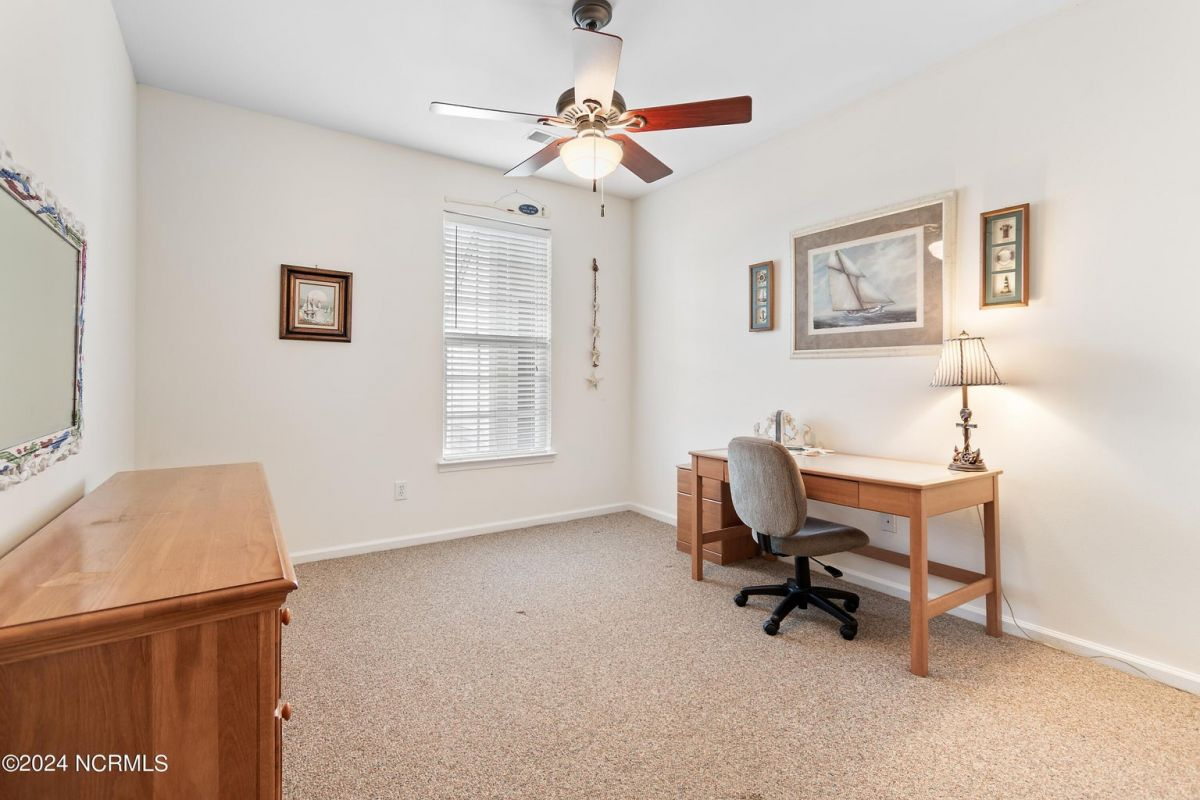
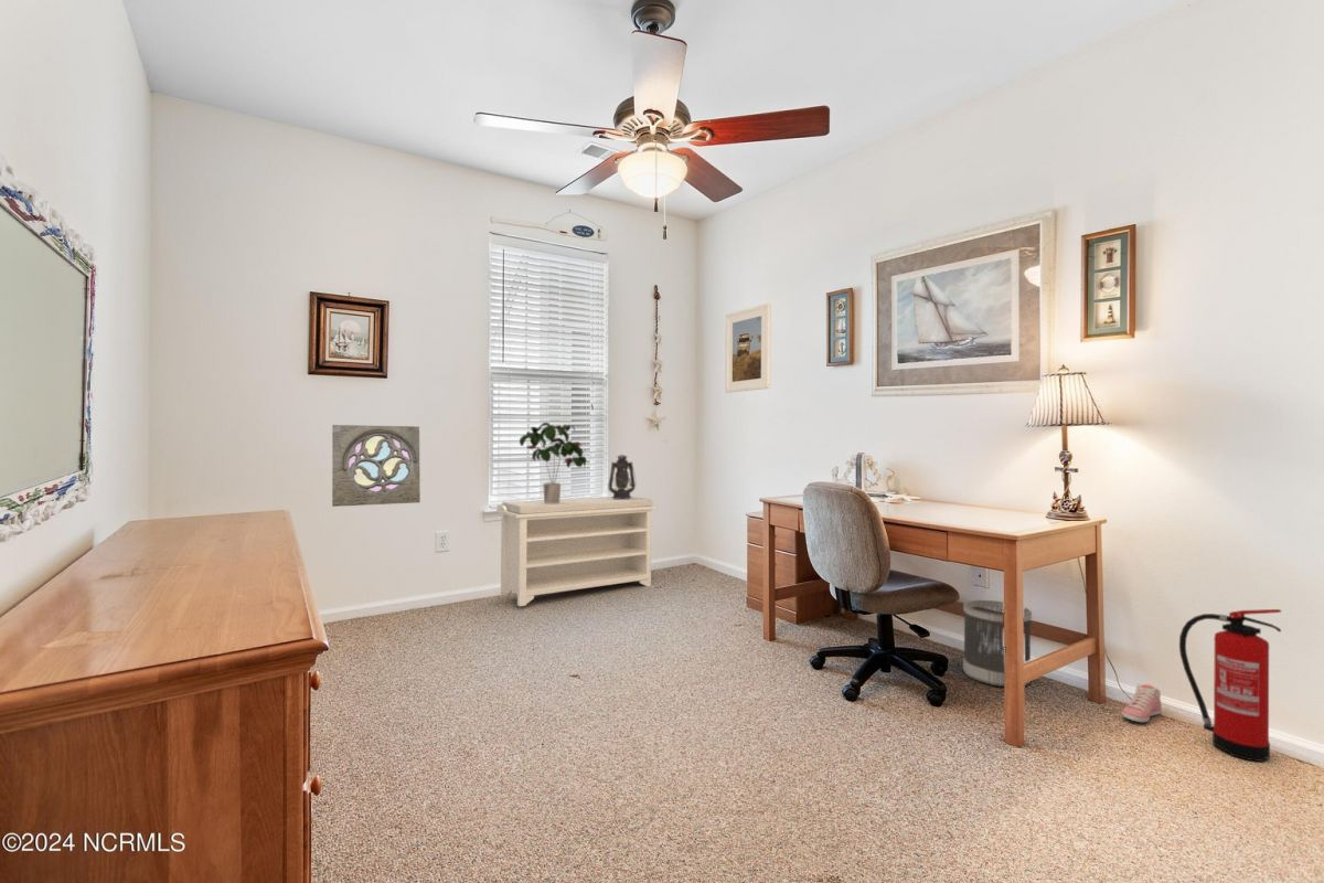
+ sneaker [1121,683,1163,723]
+ wastebasket [962,599,1033,688]
+ lantern [607,455,638,500]
+ wall ornament [331,424,421,508]
+ bench [495,494,659,607]
+ fire extinguisher [1178,608,1282,763]
+ potted plant [519,422,588,503]
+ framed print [724,302,772,394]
